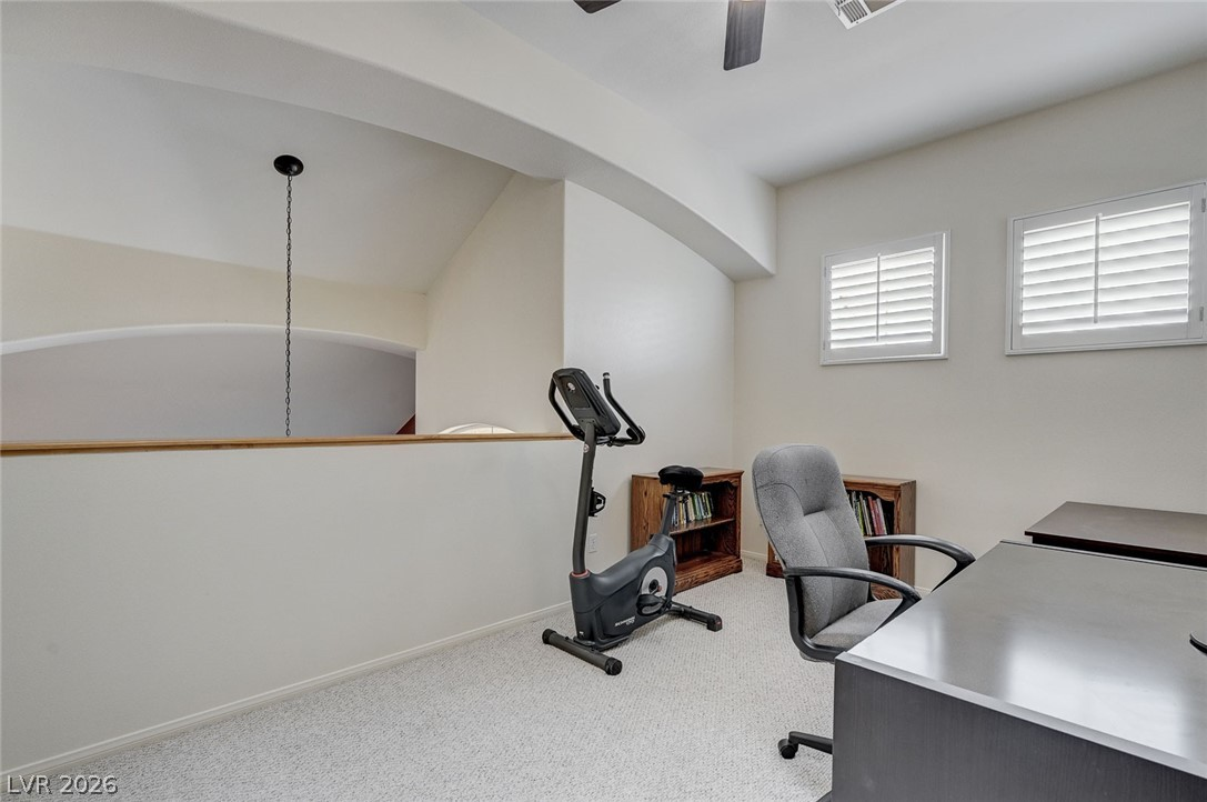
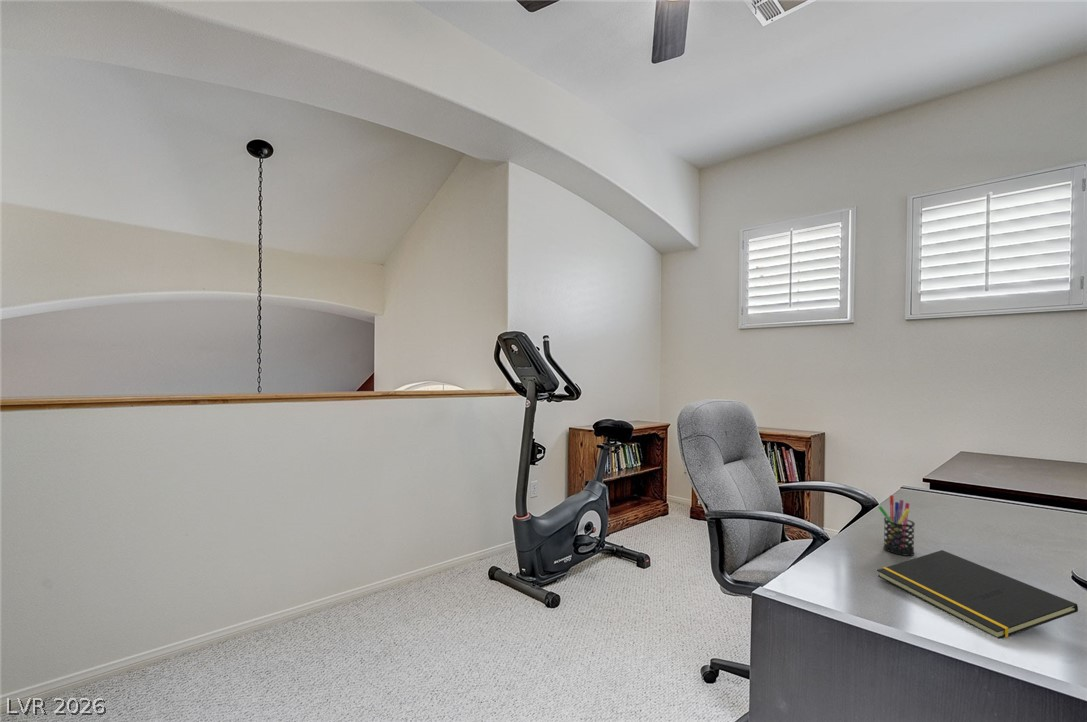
+ notepad [876,549,1079,640]
+ pen holder [877,494,916,557]
